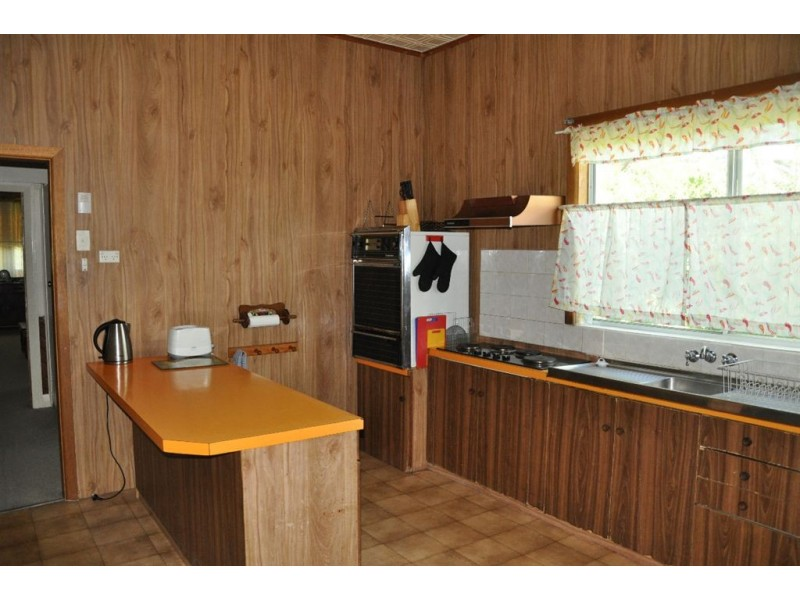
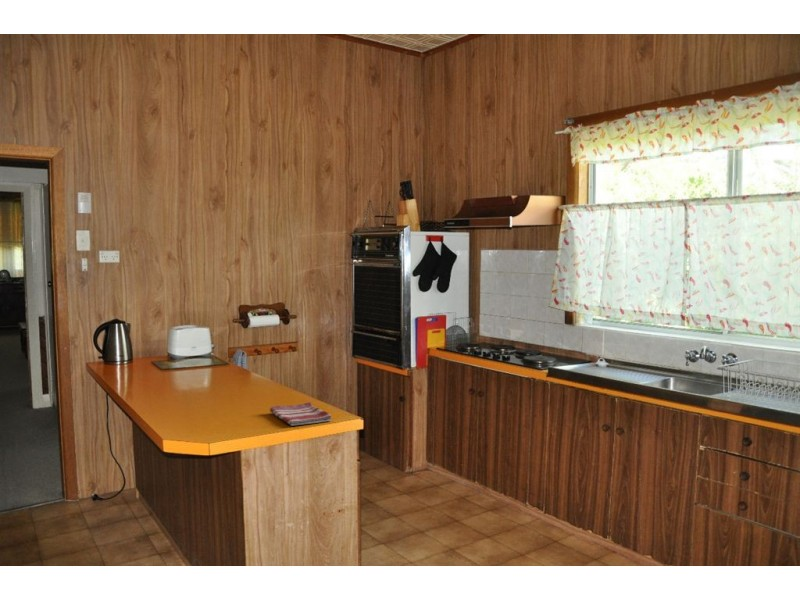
+ dish towel [269,401,333,427]
